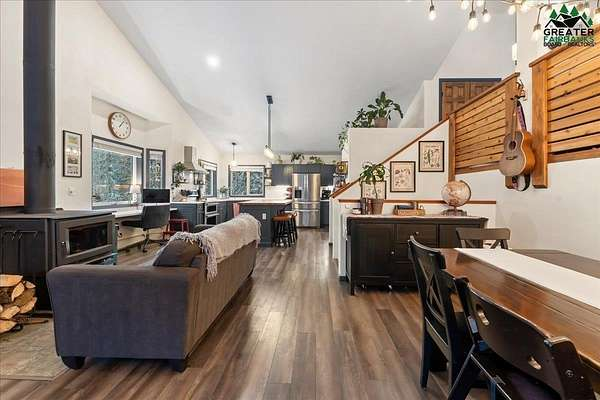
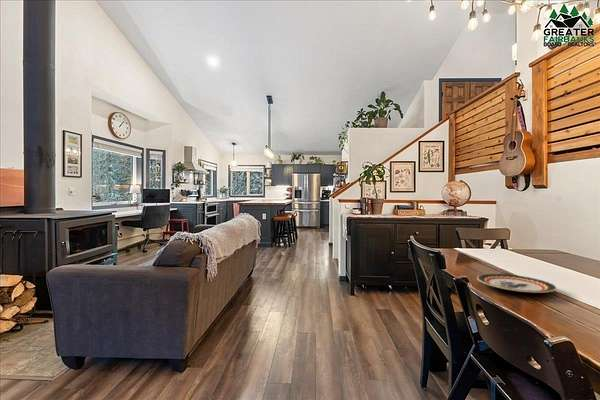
+ plate [476,273,558,294]
